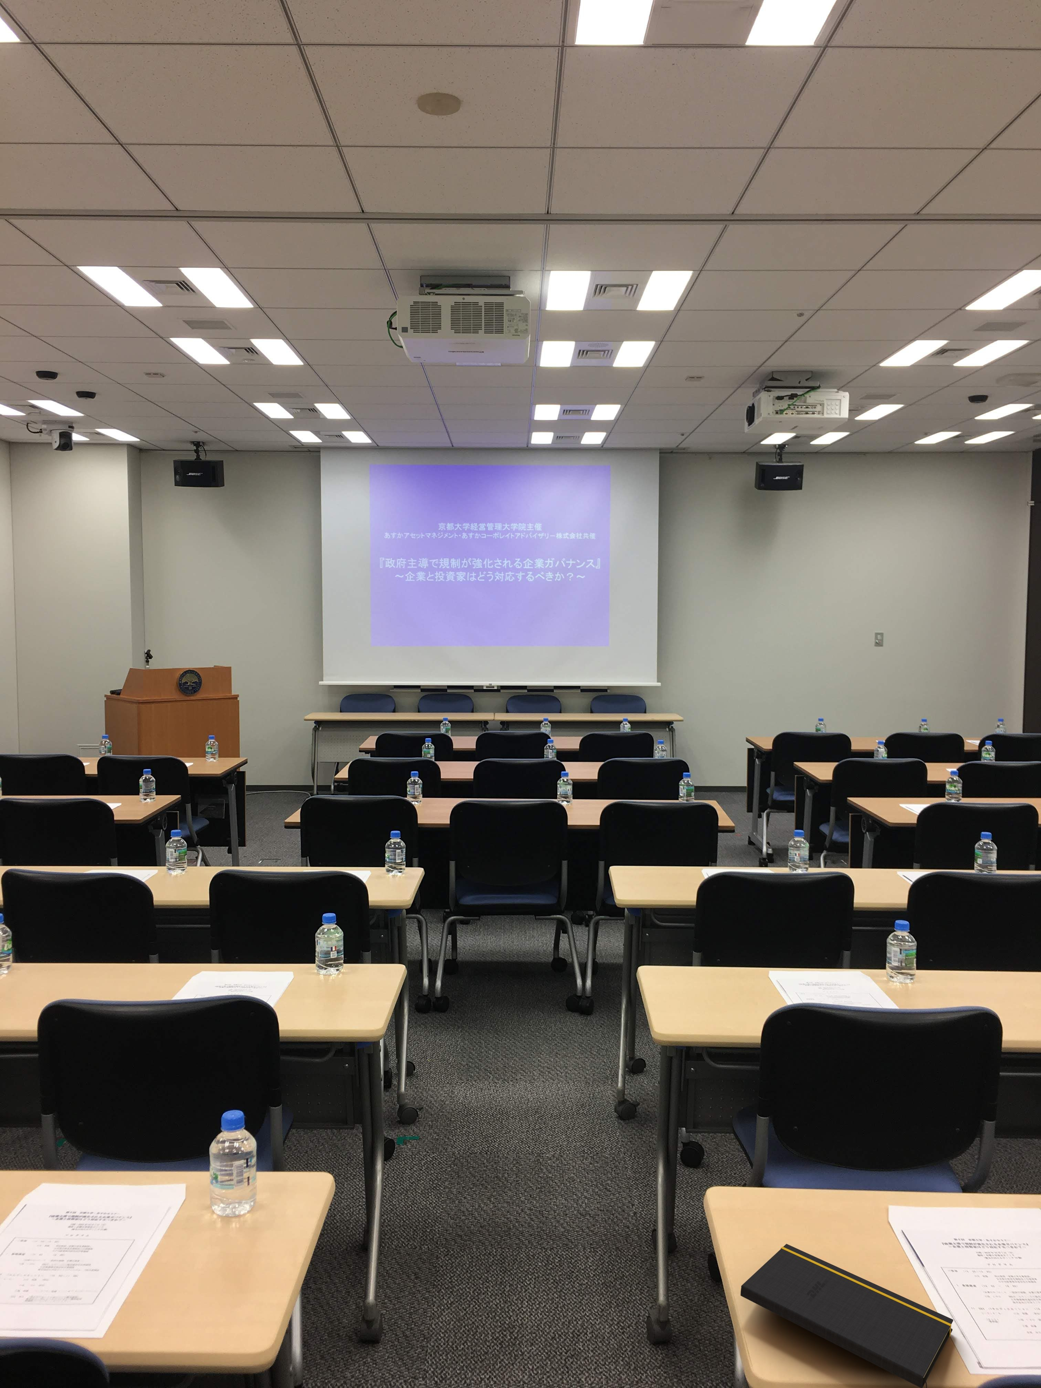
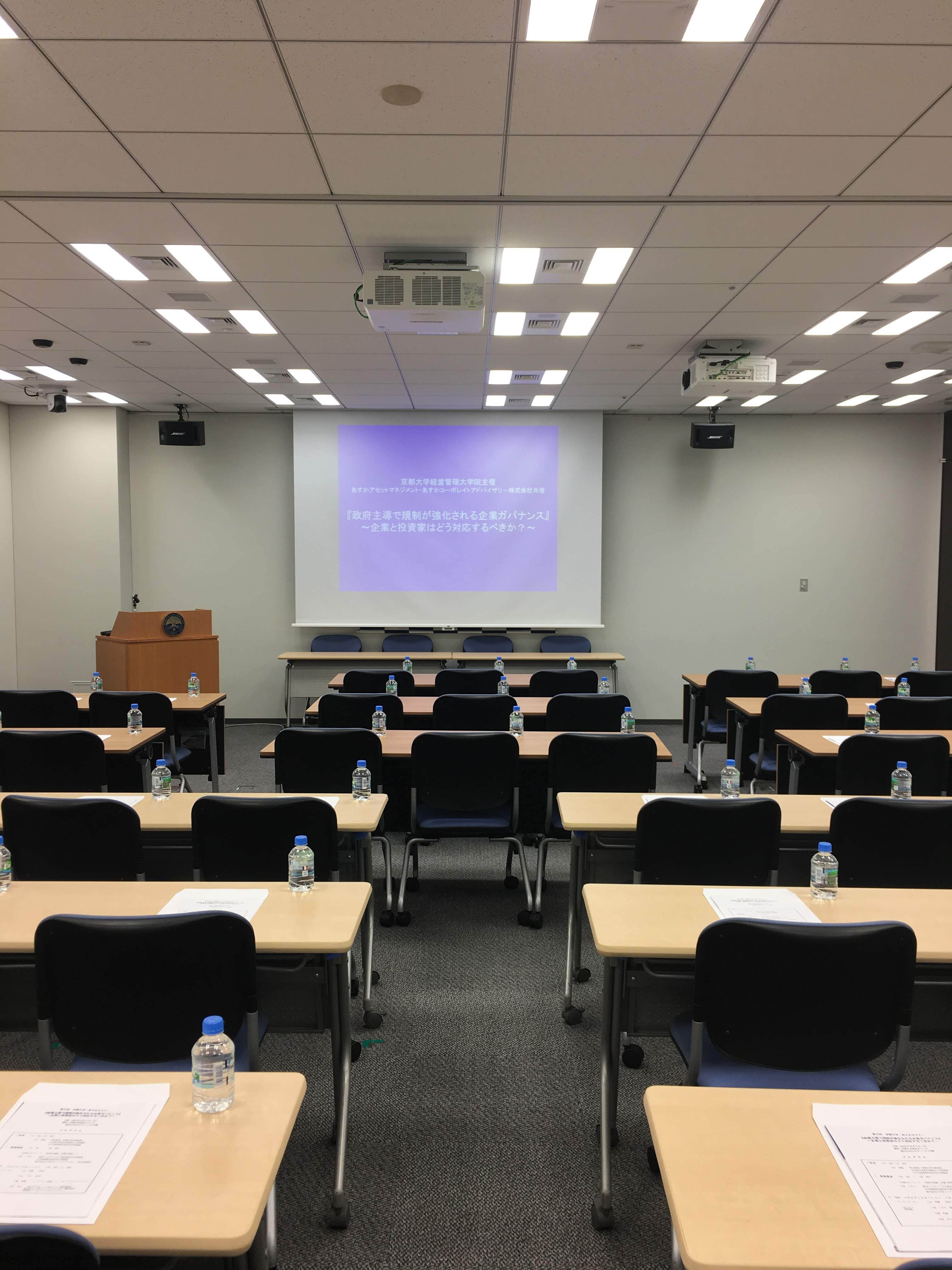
- notepad [740,1244,954,1388]
